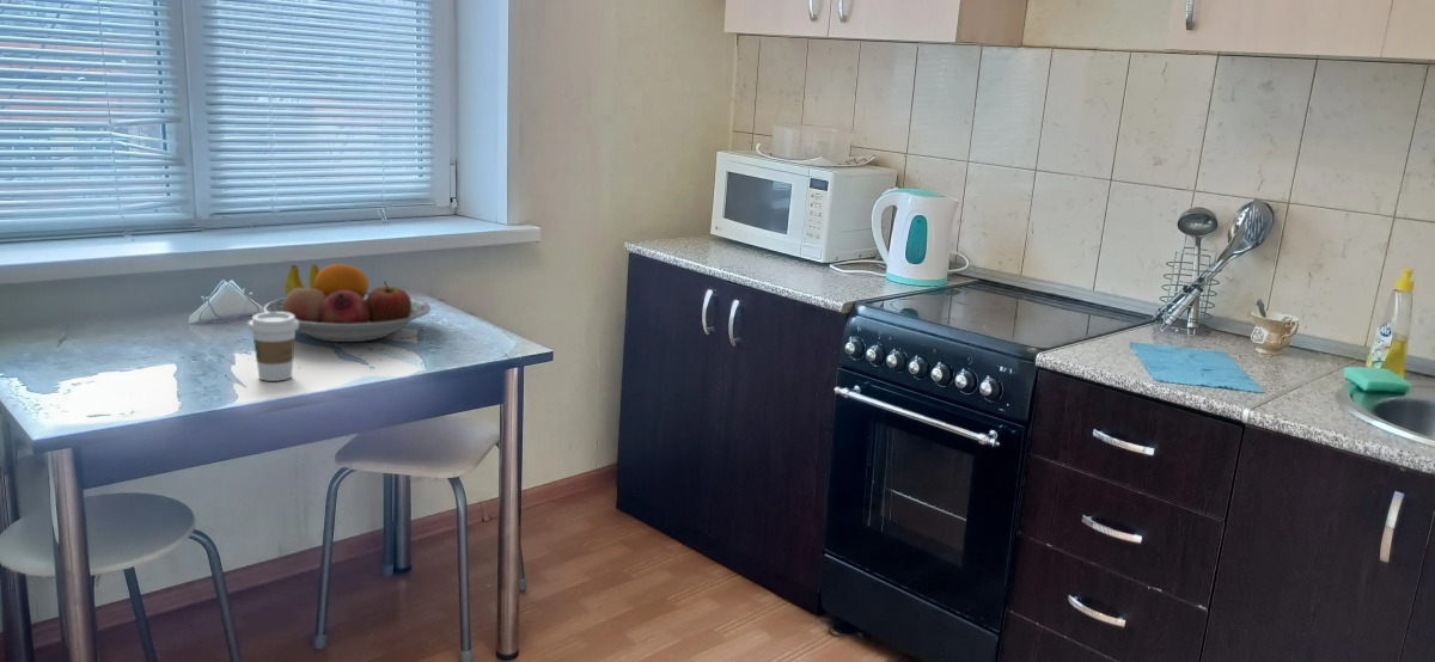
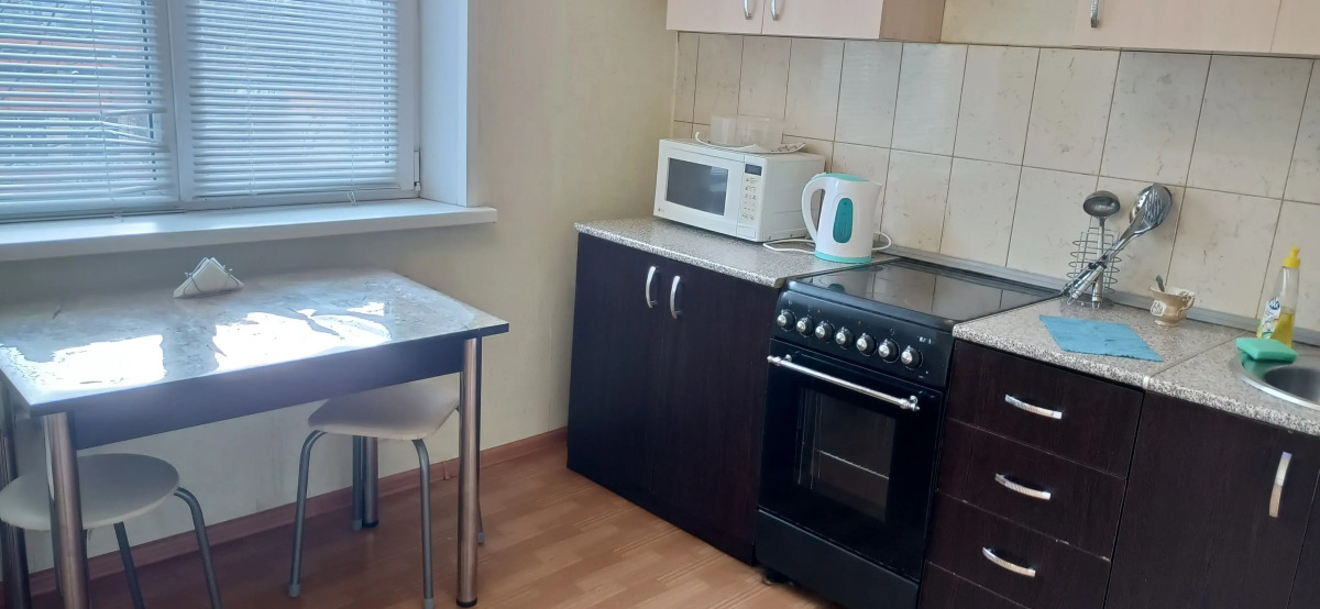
- coffee cup [248,312,299,382]
- fruit bowl [263,263,432,343]
